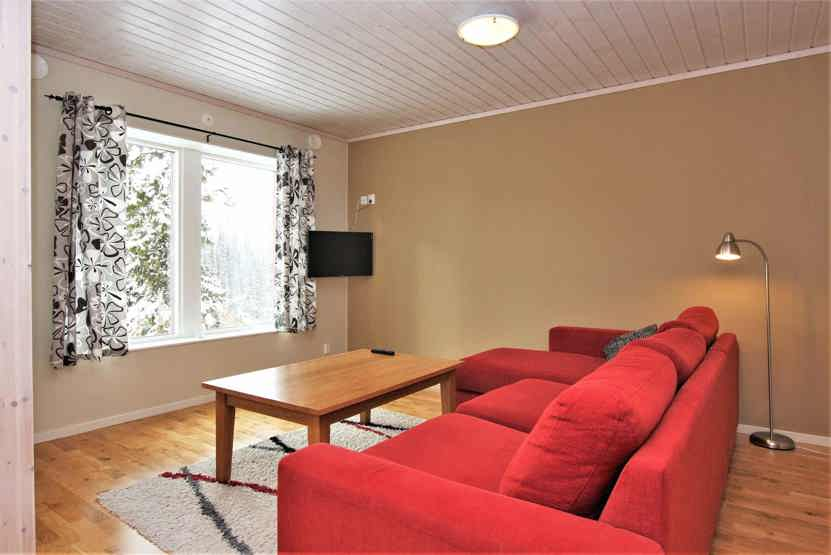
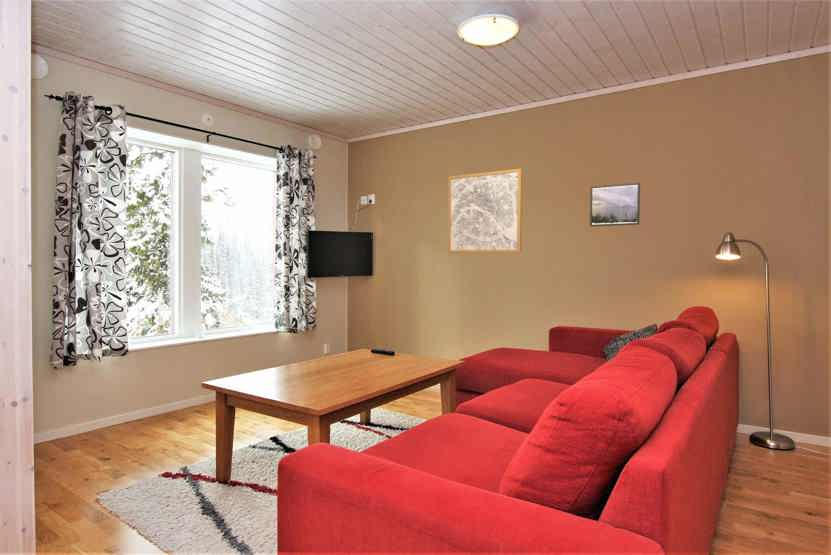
+ wall art [447,167,523,254]
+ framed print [589,182,641,227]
